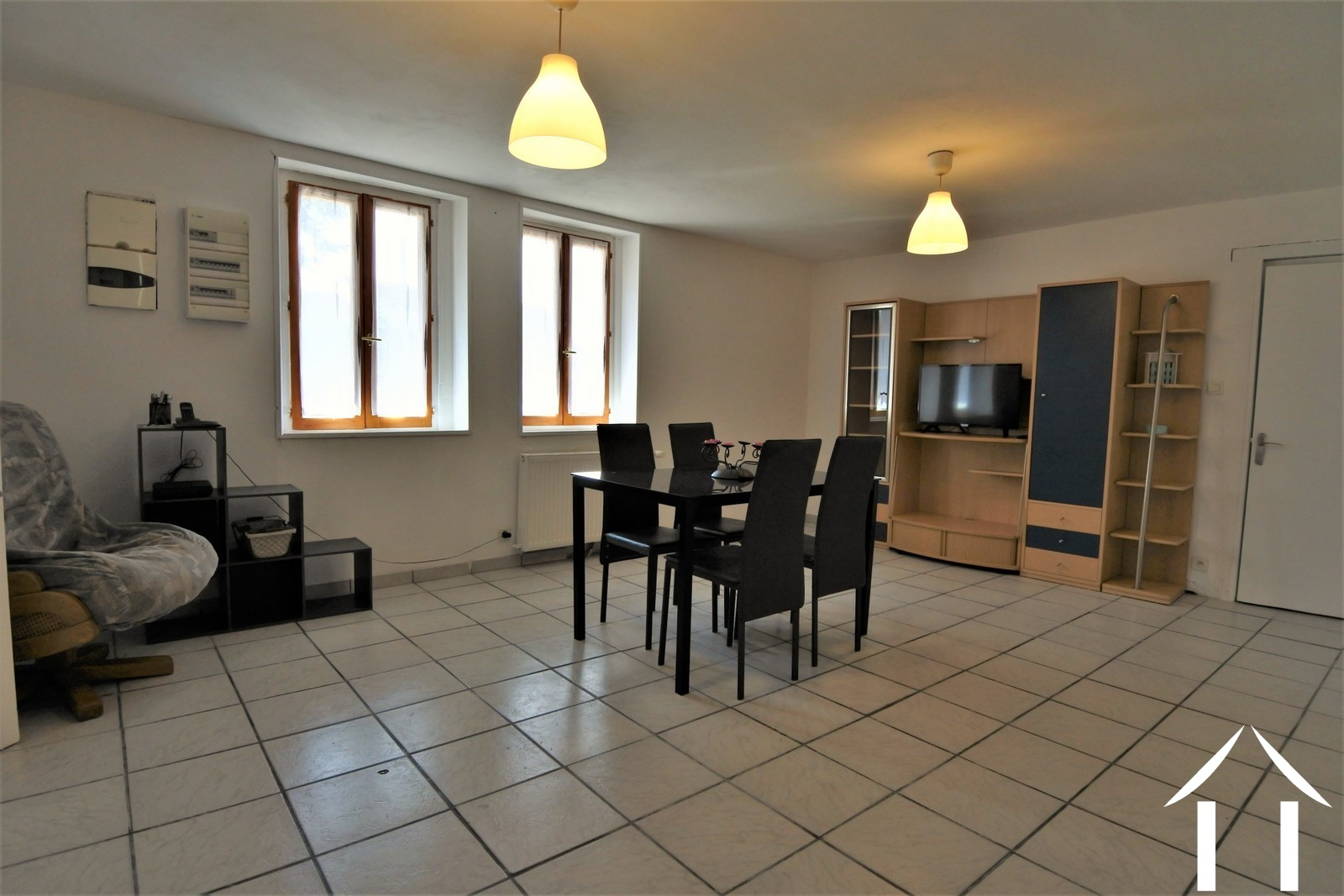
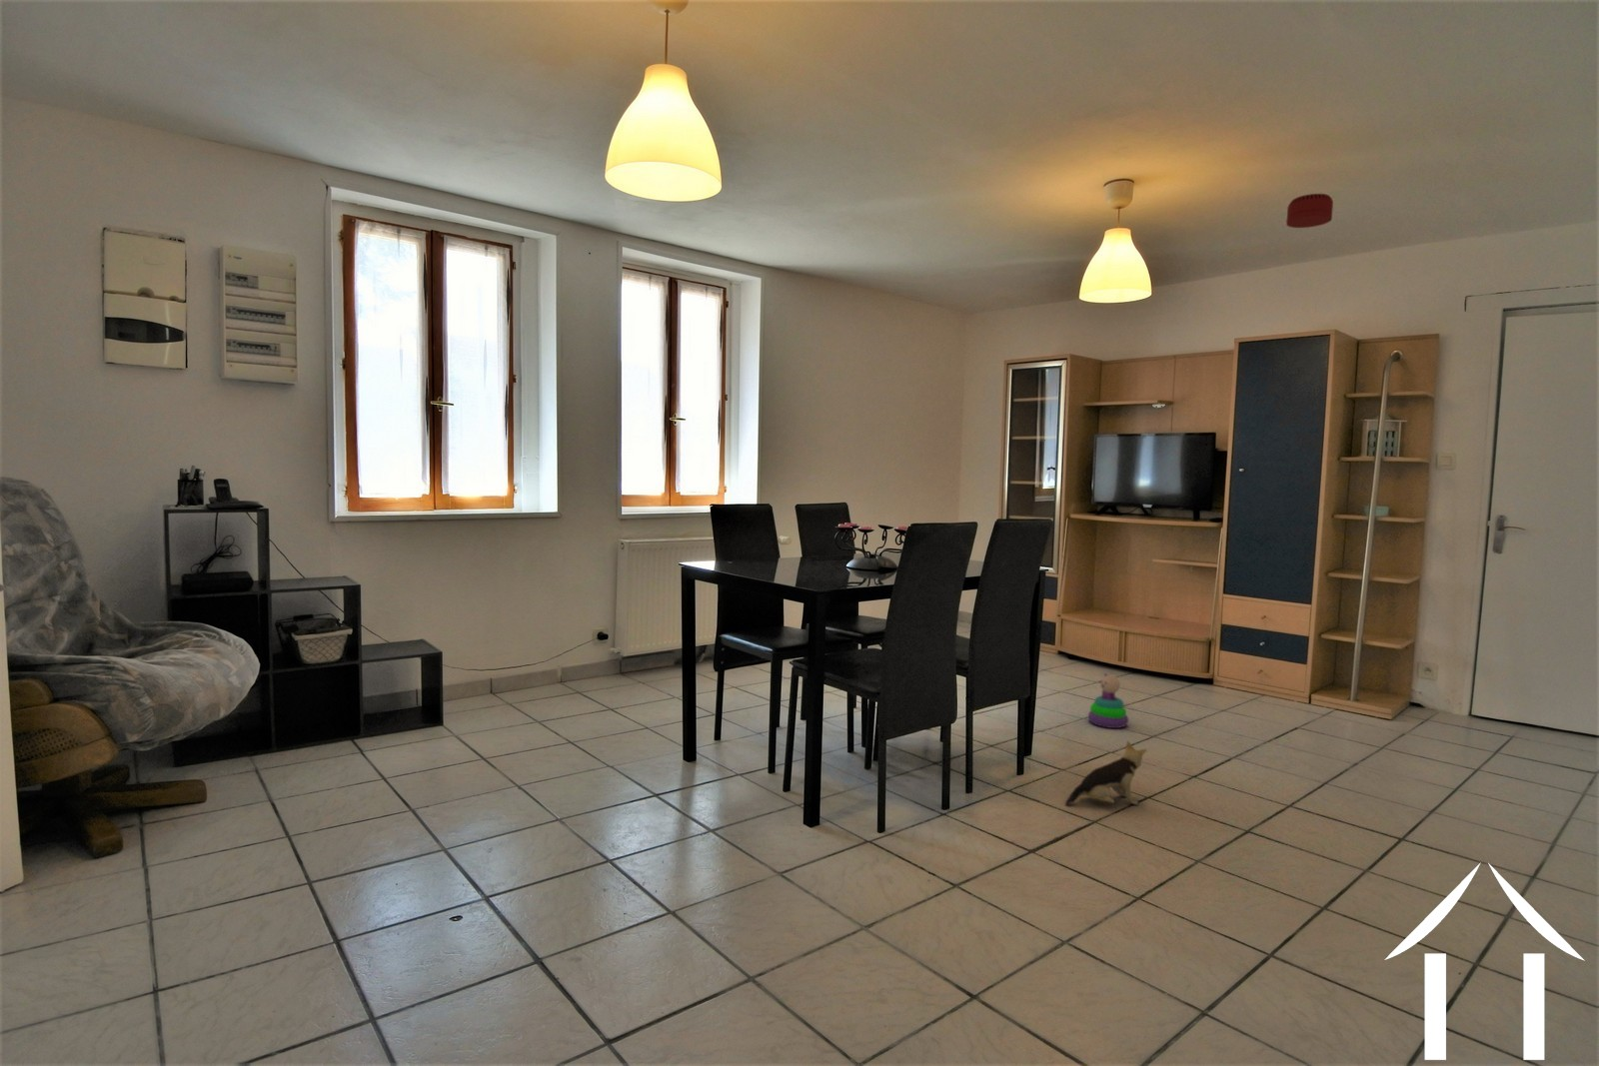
+ smoke detector [1285,193,1334,228]
+ plush toy [1065,739,1148,807]
+ stacking toy [1087,671,1129,729]
